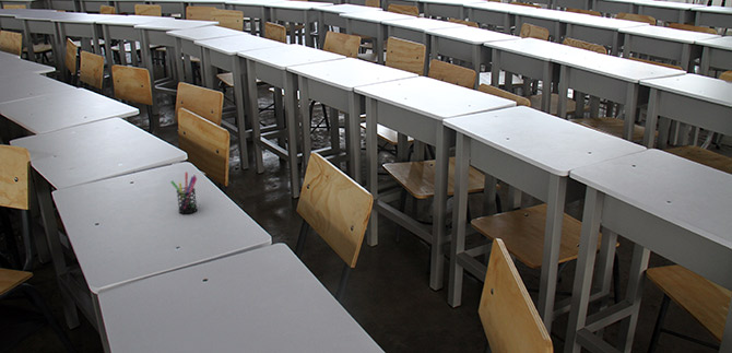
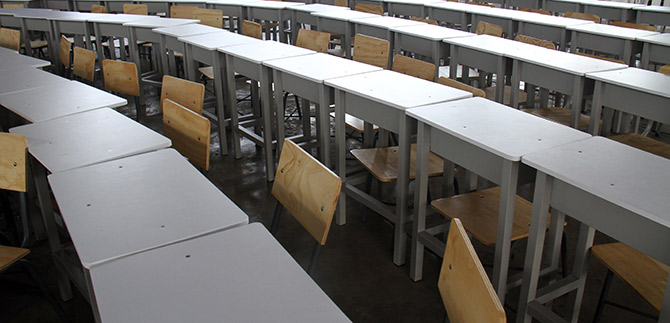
- pen holder [169,172,198,214]
